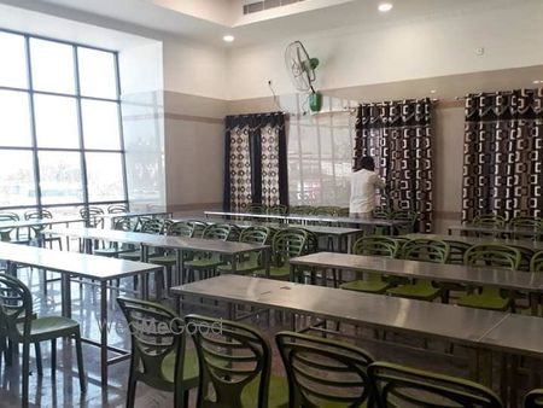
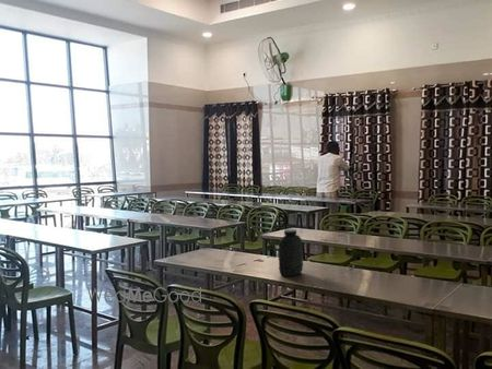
+ water jug [278,228,304,278]
